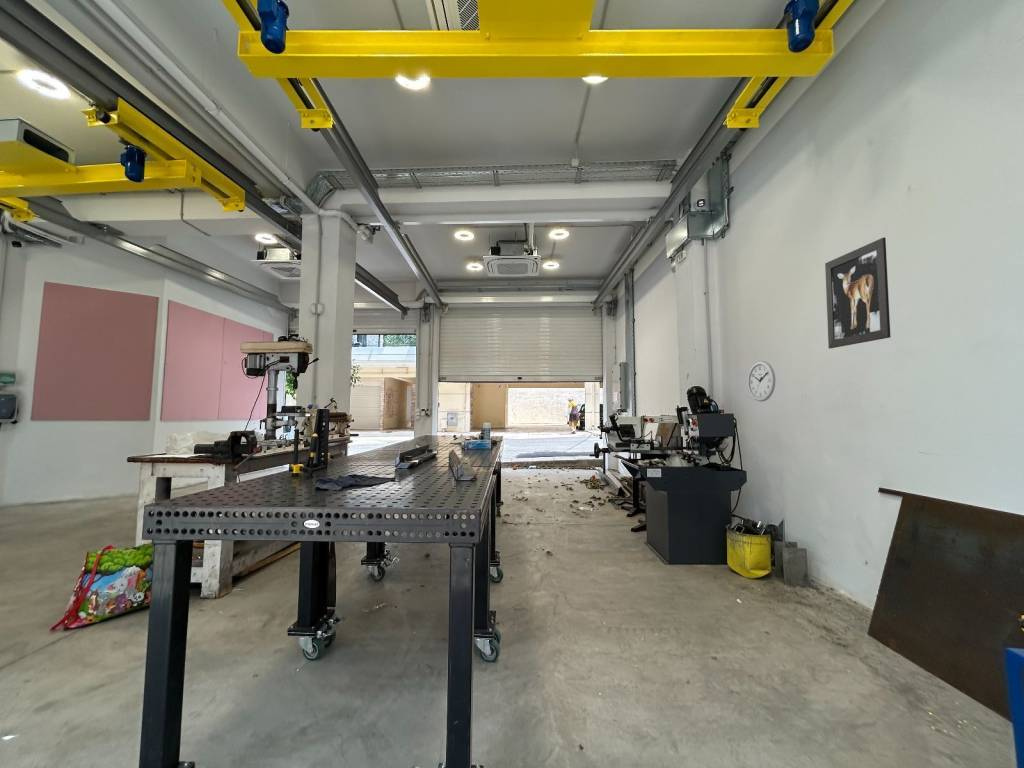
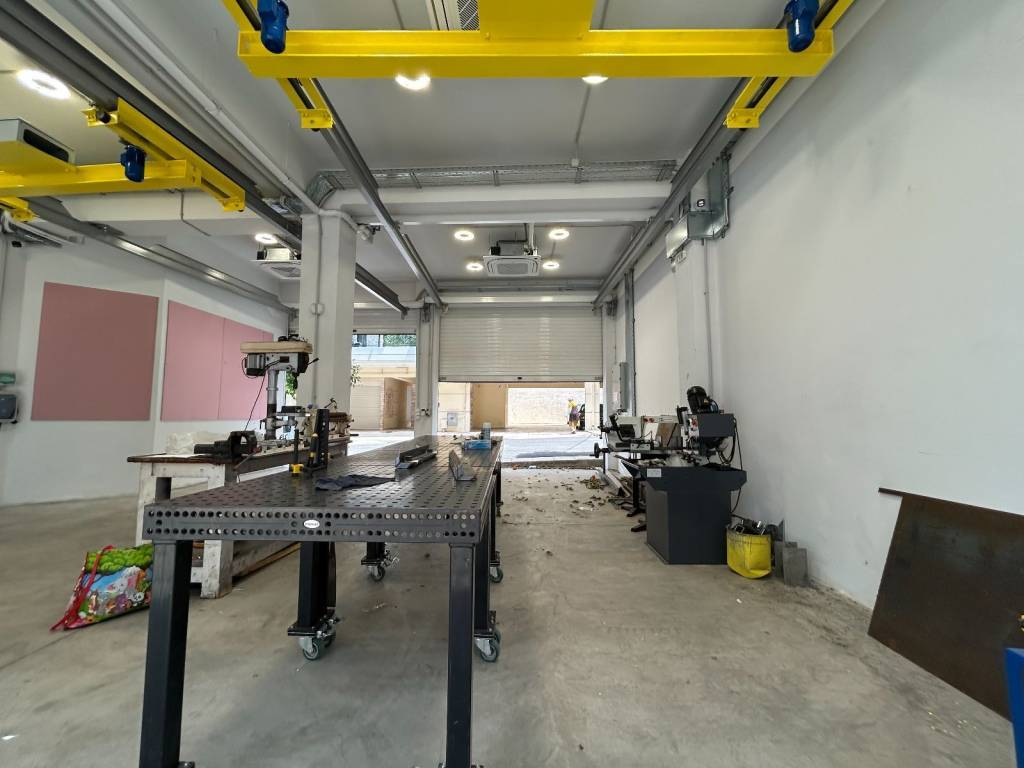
- wall art [824,236,892,349]
- wall clock [747,360,776,403]
